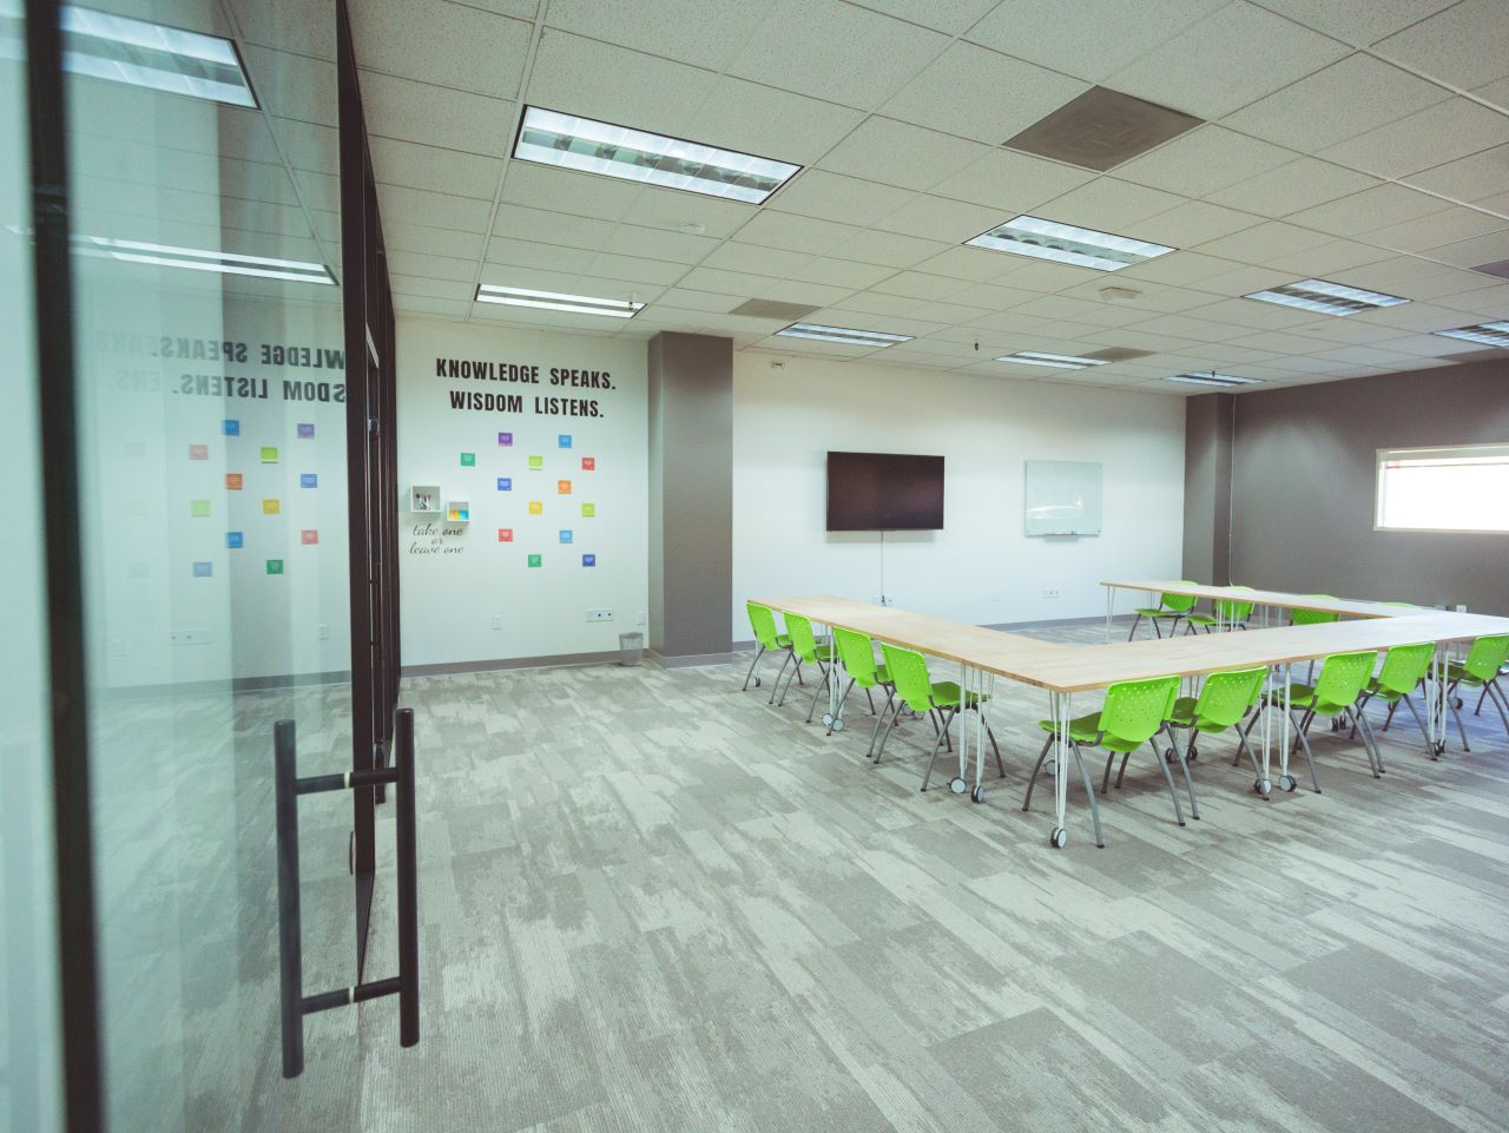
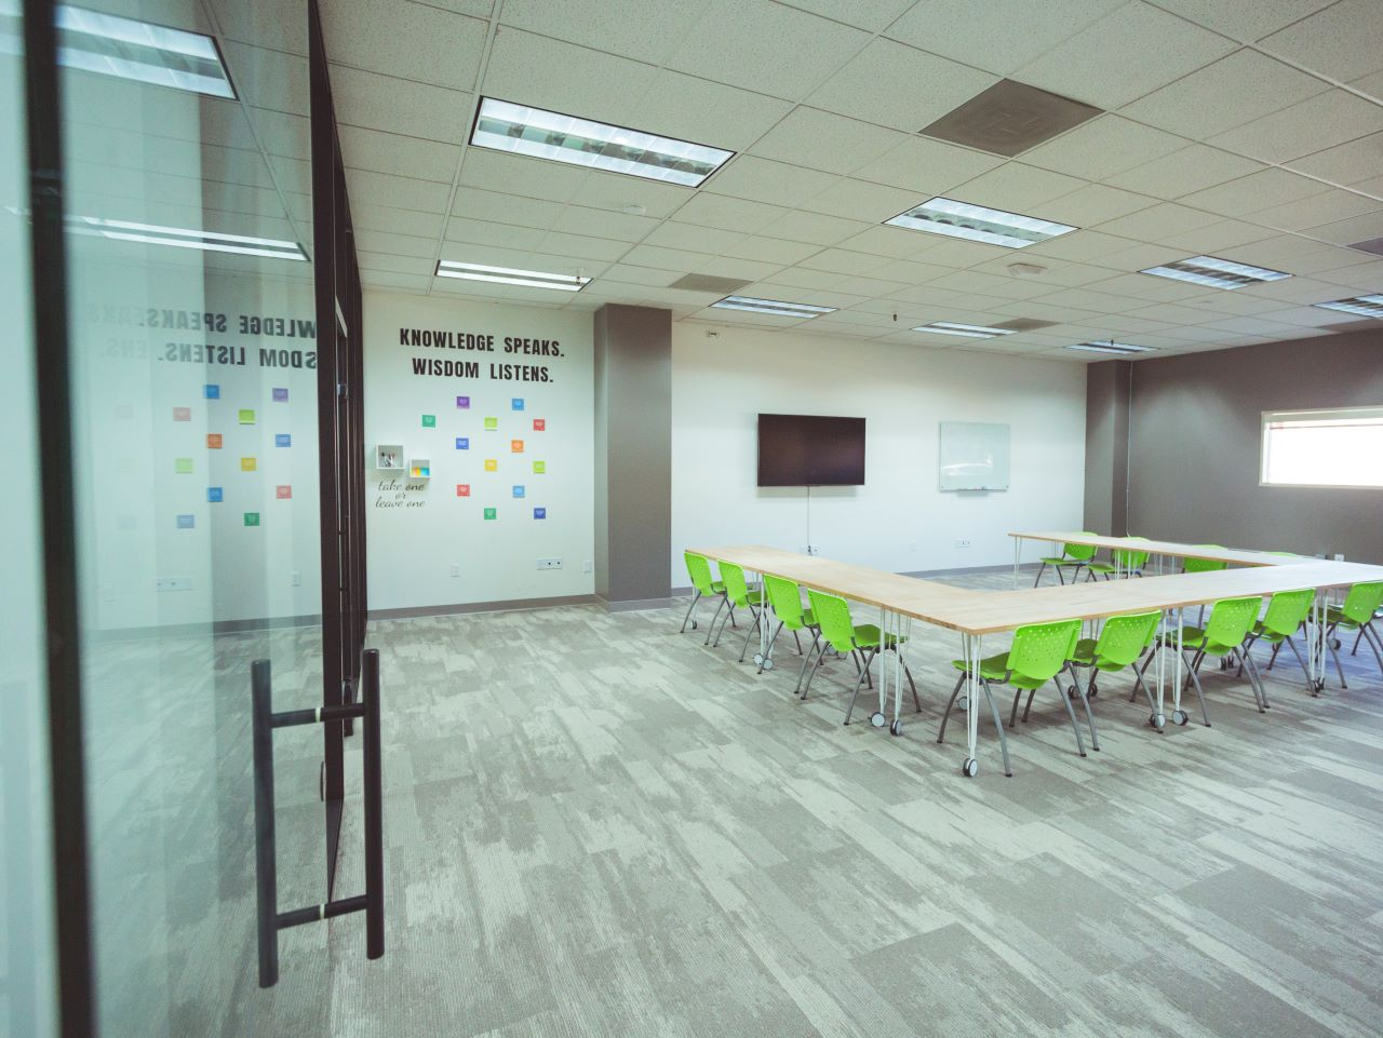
- wastebasket [618,631,645,668]
